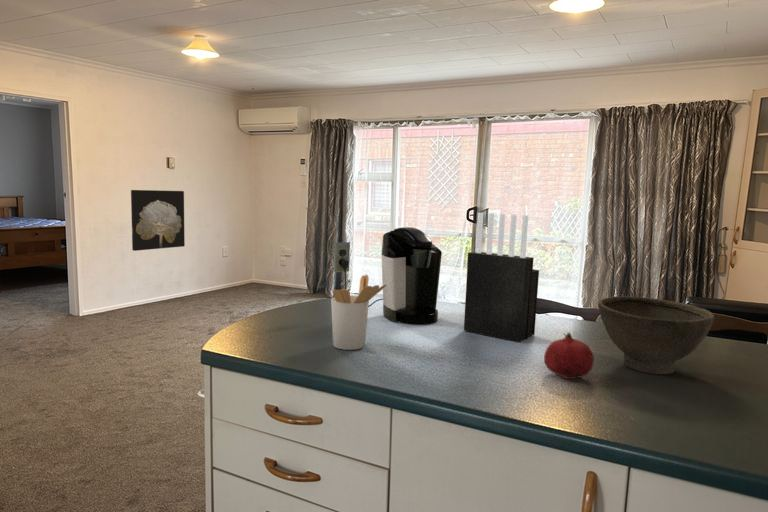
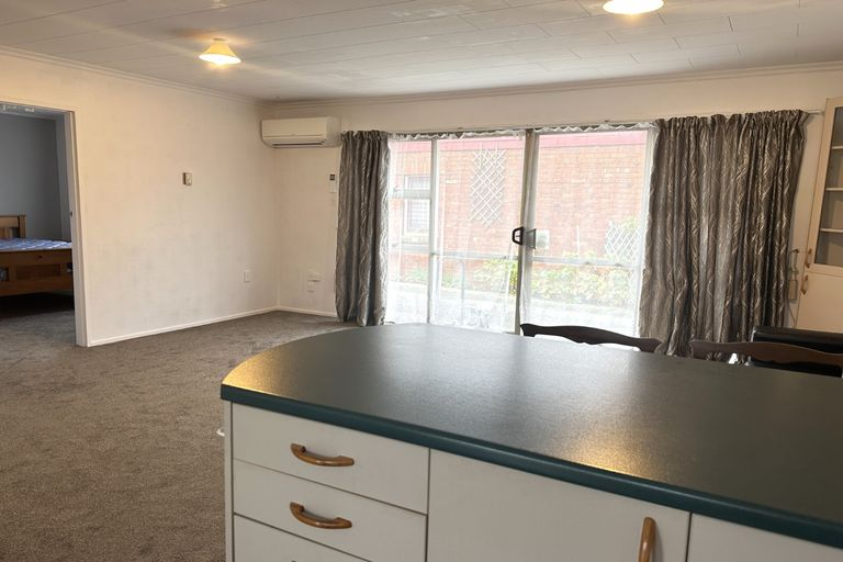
- knife block [463,212,540,343]
- fruit [543,331,595,380]
- wall art [130,189,186,252]
- utensil holder [330,274,387,351]
- bowl [597,295,715,375]
- coffee maker [333,226,443,325]
